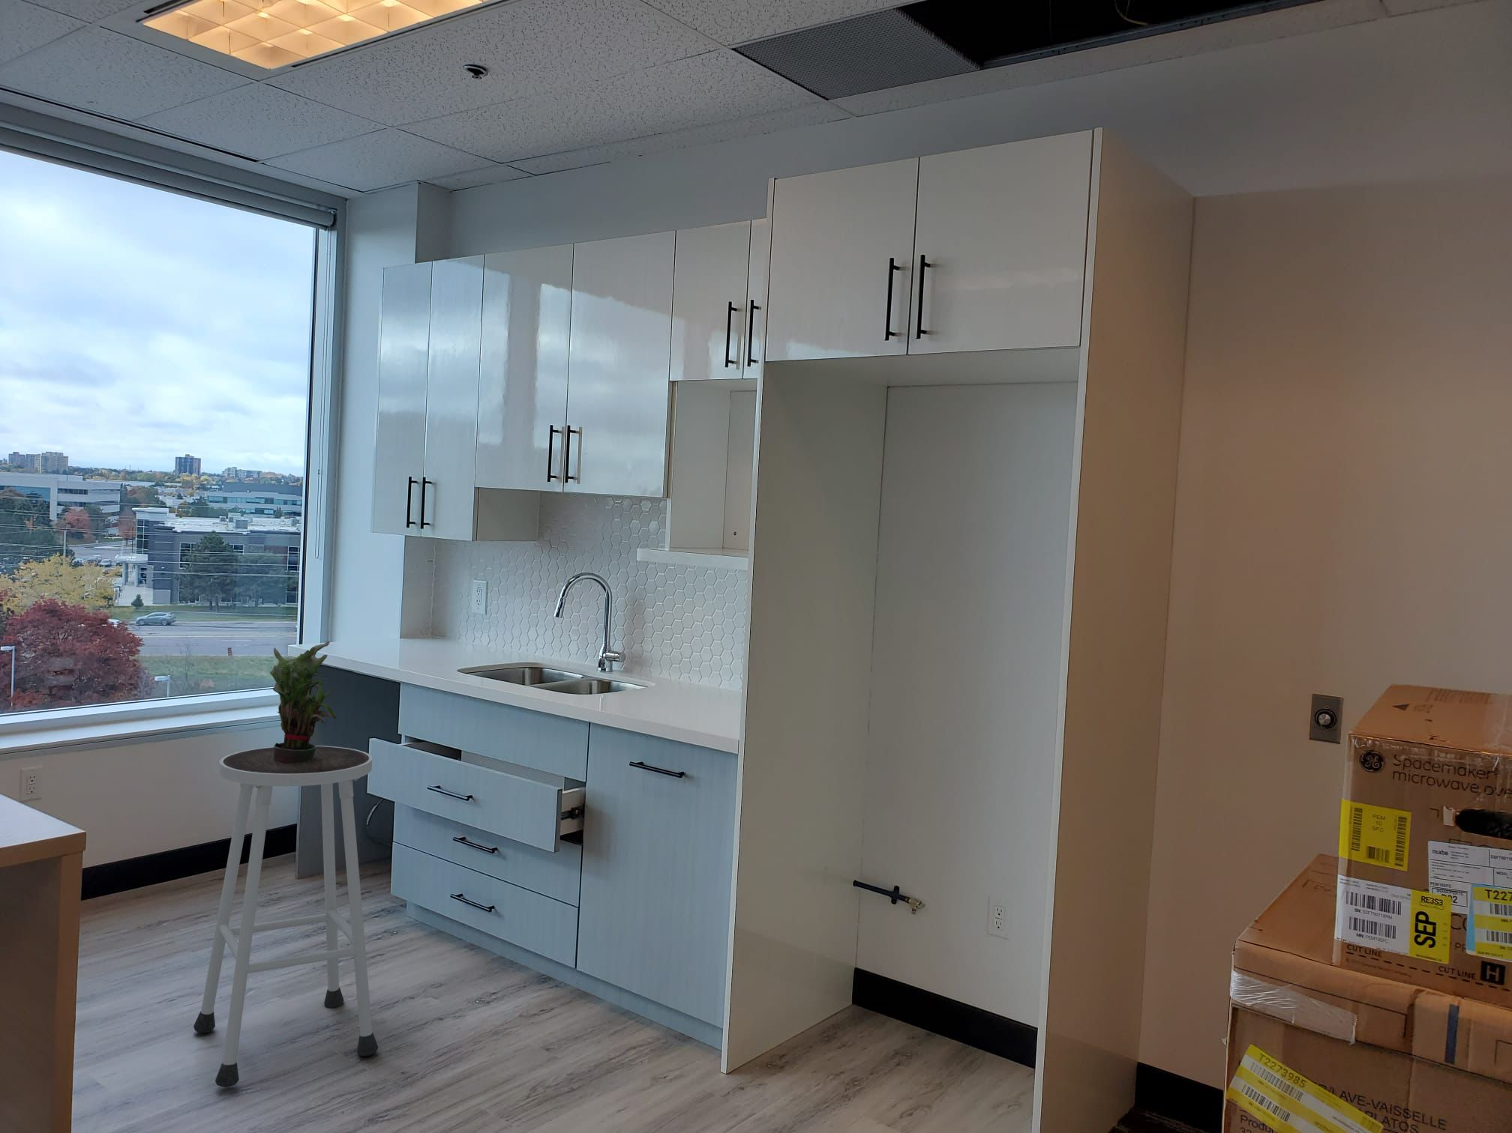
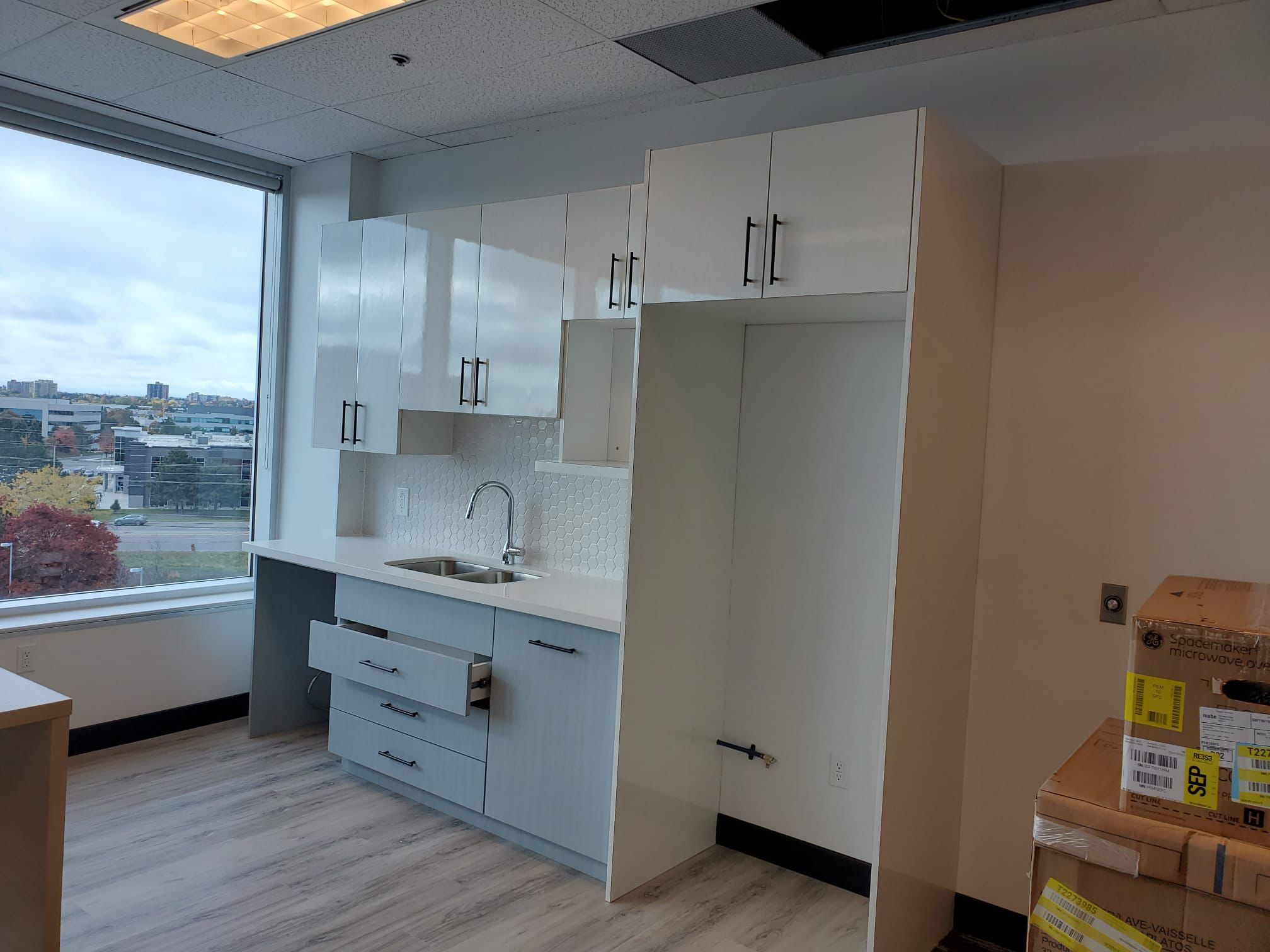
- potted plant [269,640,338,763]
- stool [193,745,379,1088]
